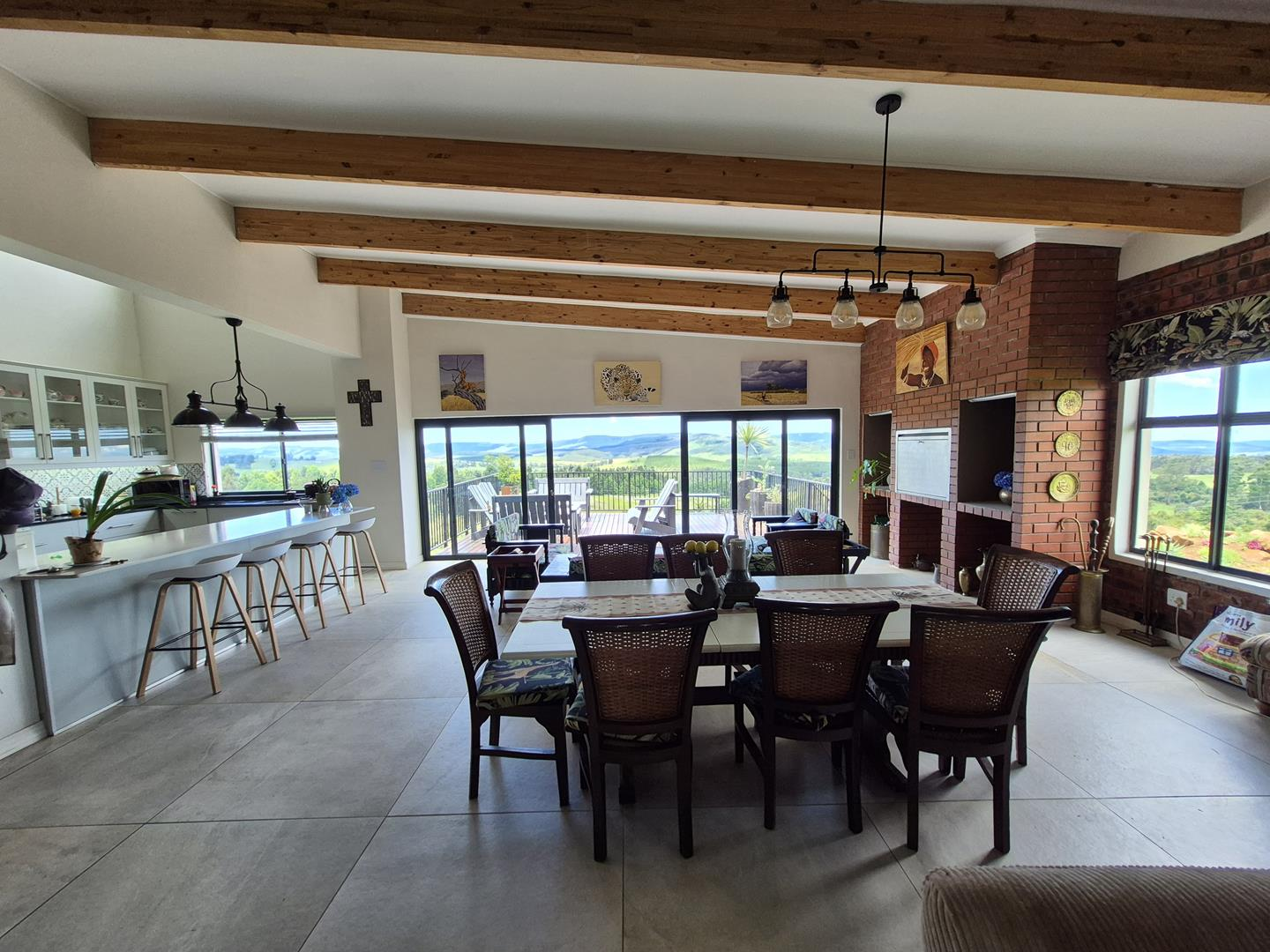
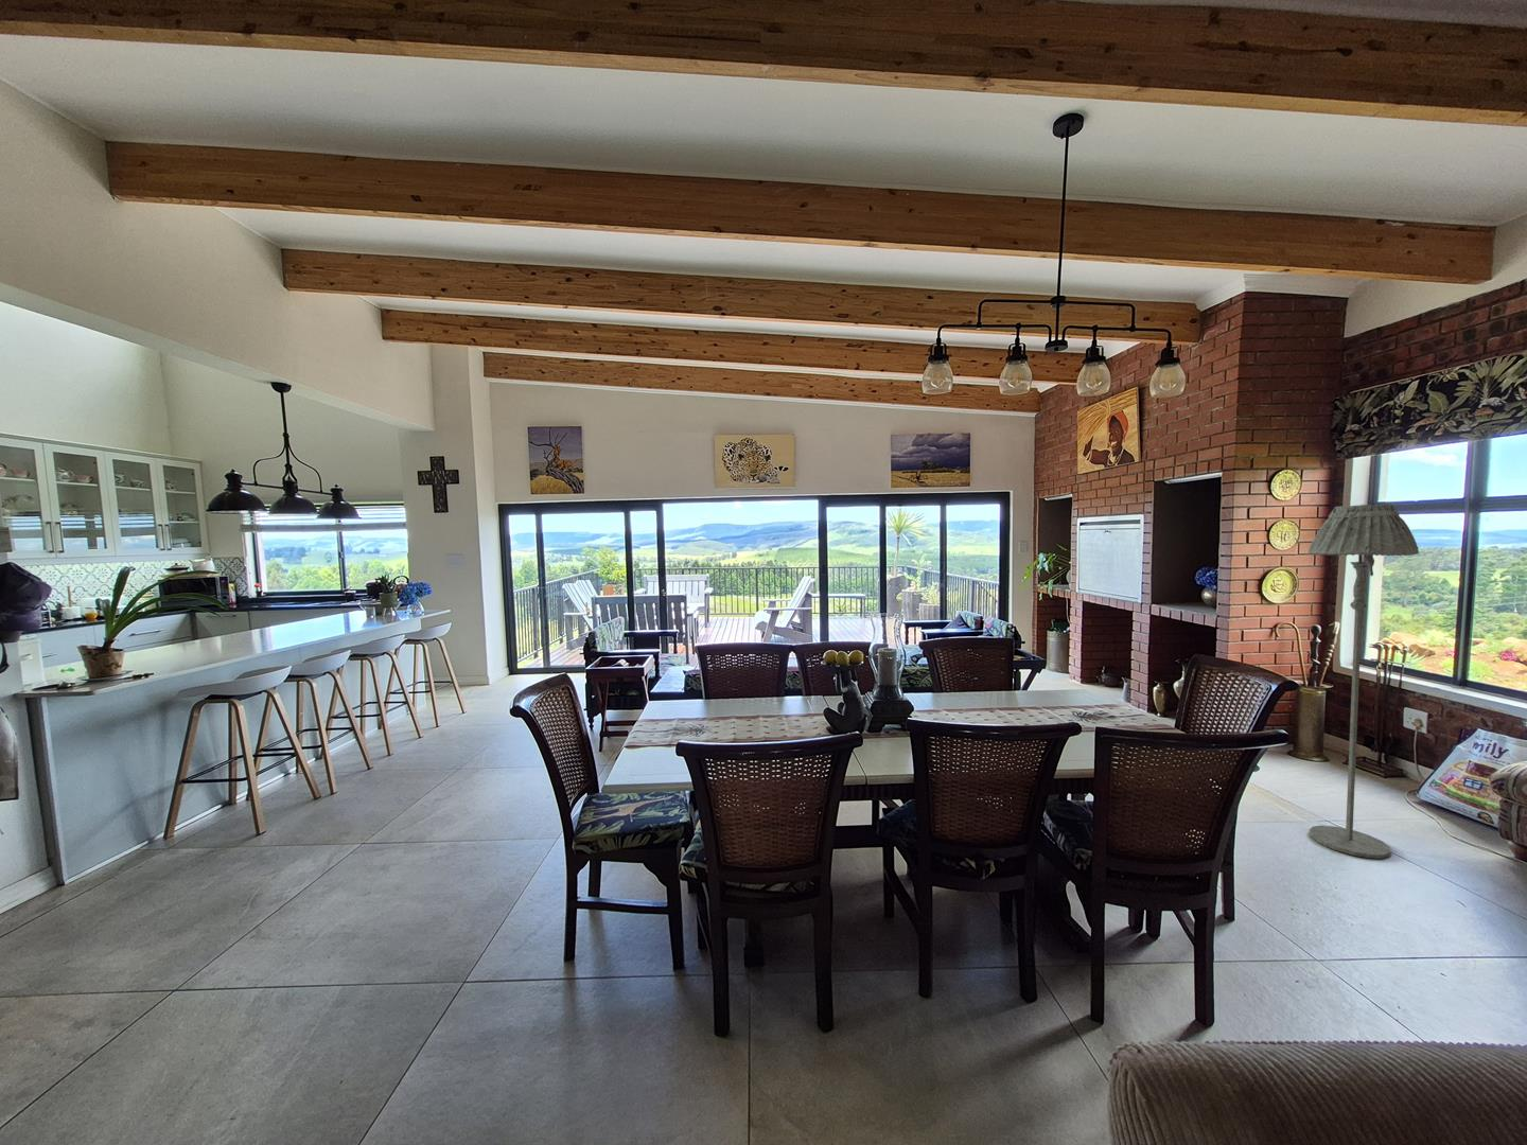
+ floor lamp [1307,504,1420,860]
